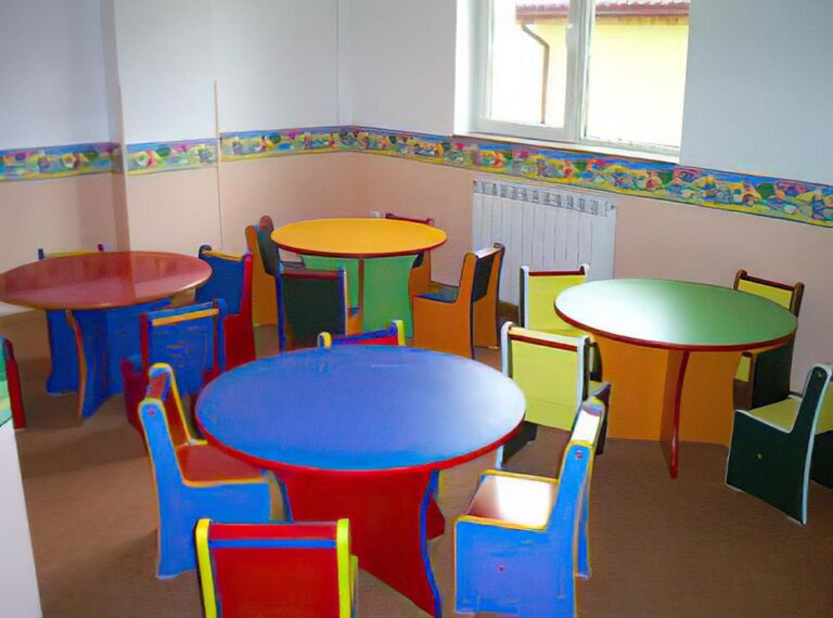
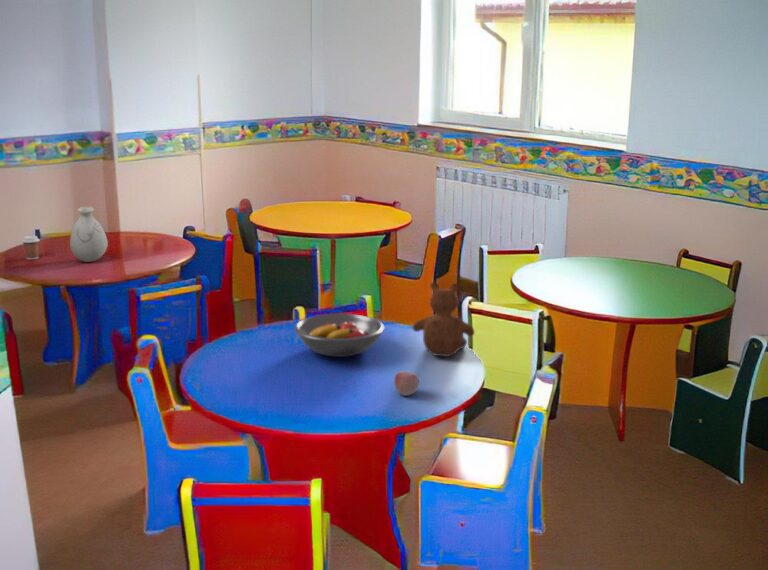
+ fruit bowl [293,313,385,358]
+ vase [69,206,109,263]
+ coffee cup [21,235,41,260]
+ teddy bear [412,281,476,358]
+ apple [393,370,420,396]
